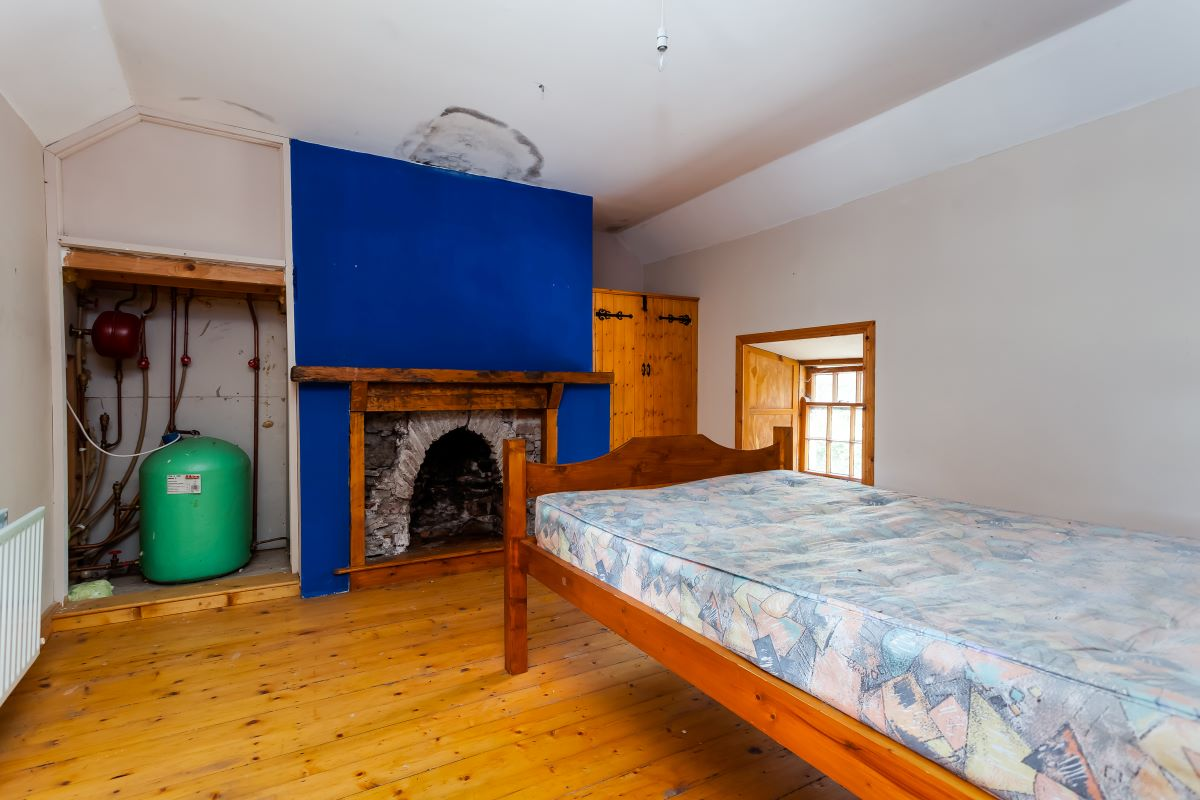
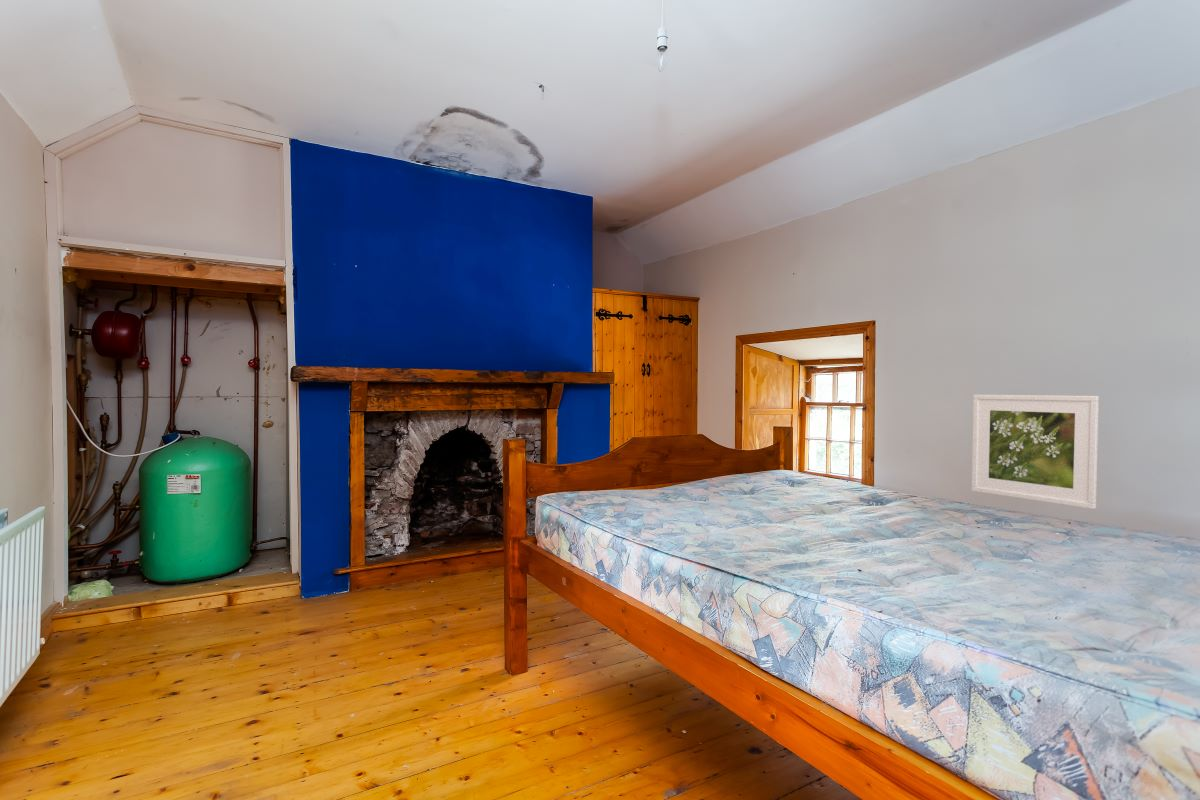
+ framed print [971,394,1100,510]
